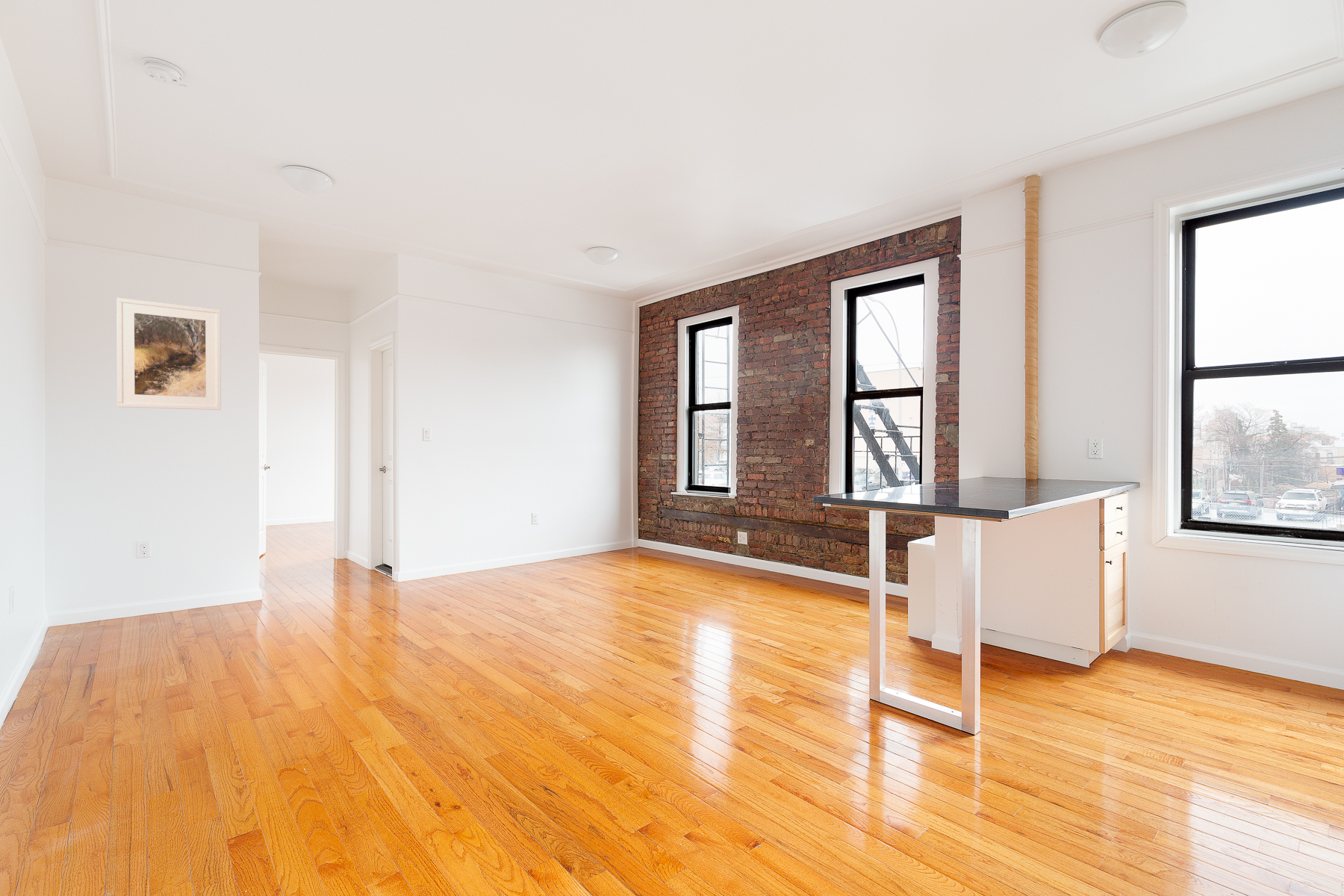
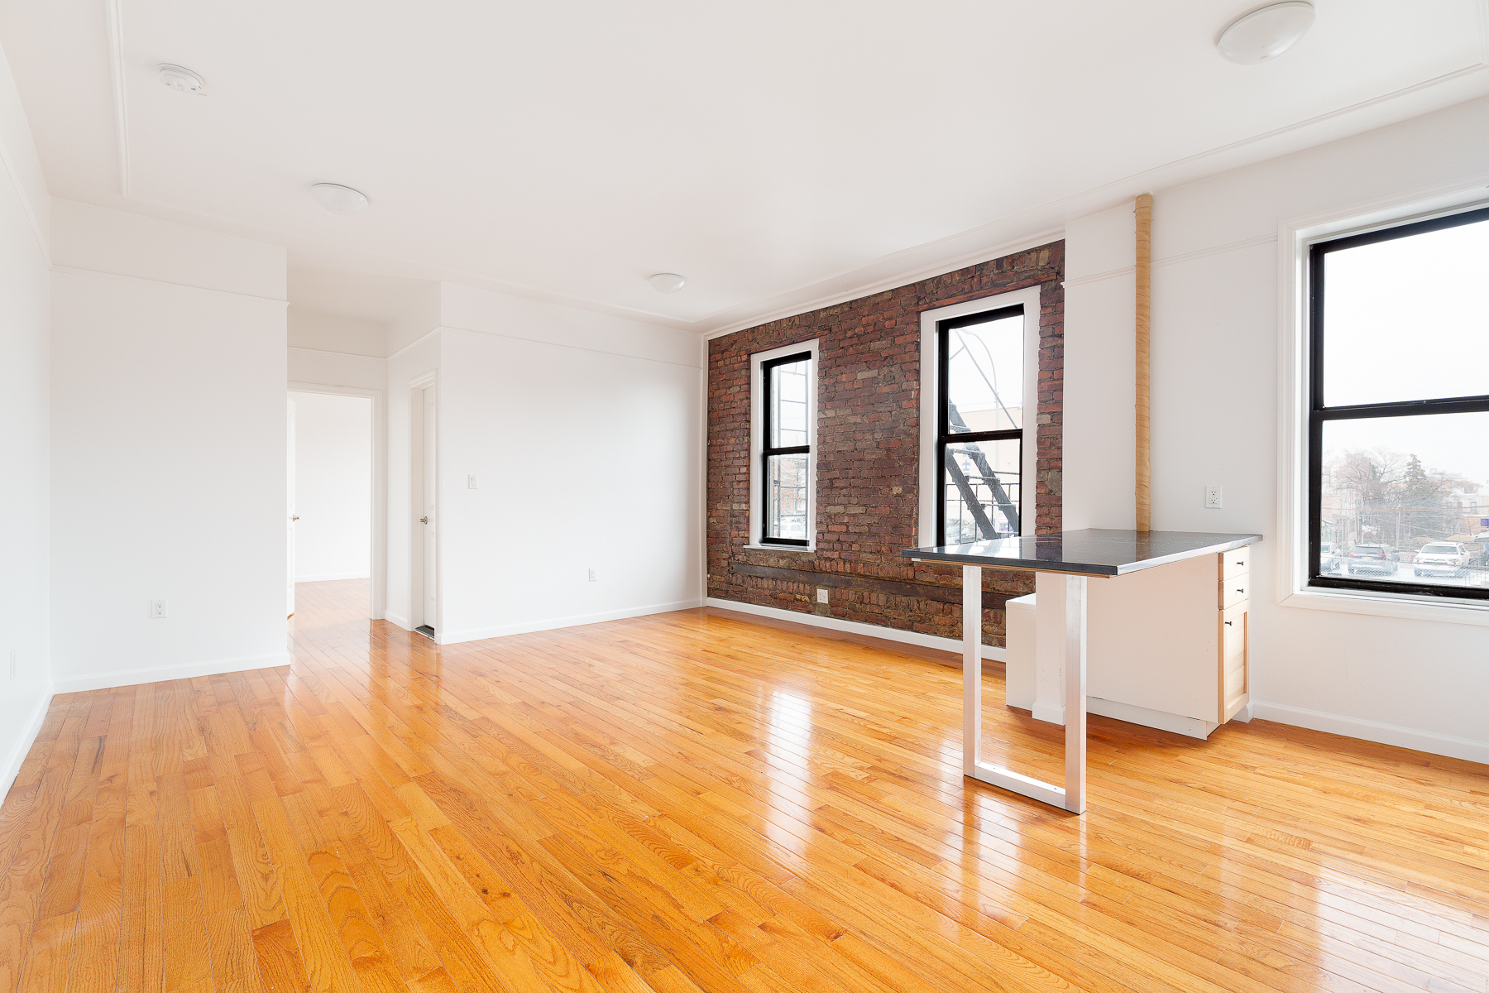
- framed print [116,297,222,411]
